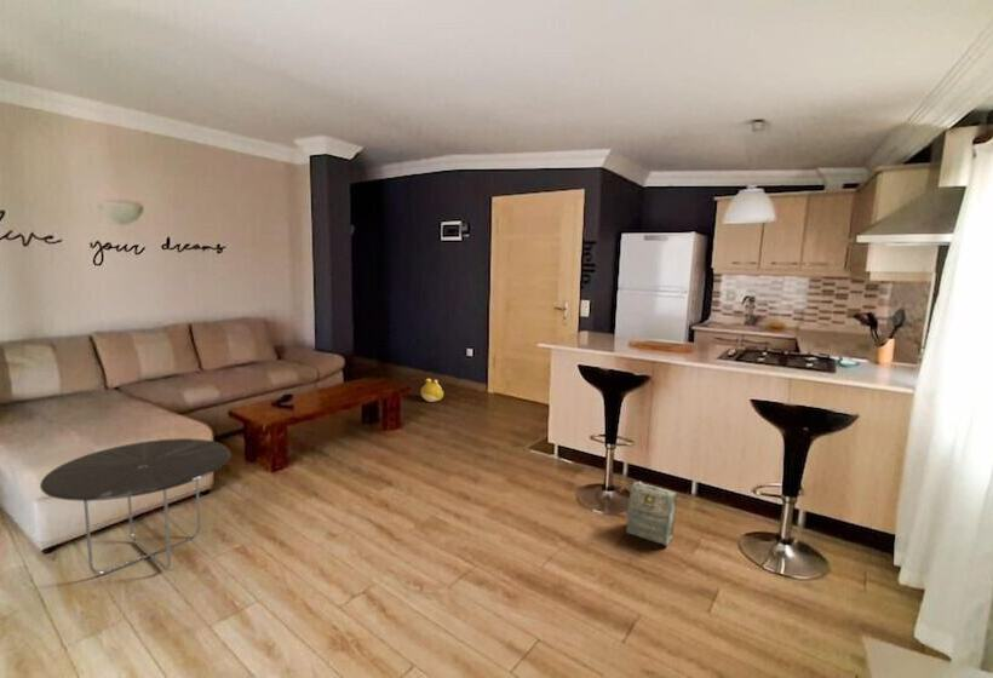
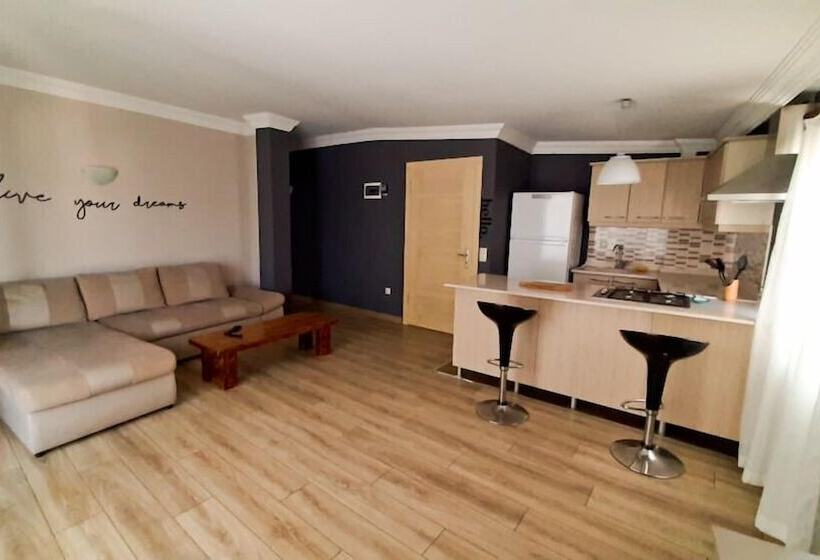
- side table [39,437,231,576]
- bag [625,481,677,547]
- plush toy [420,378,444,403]
